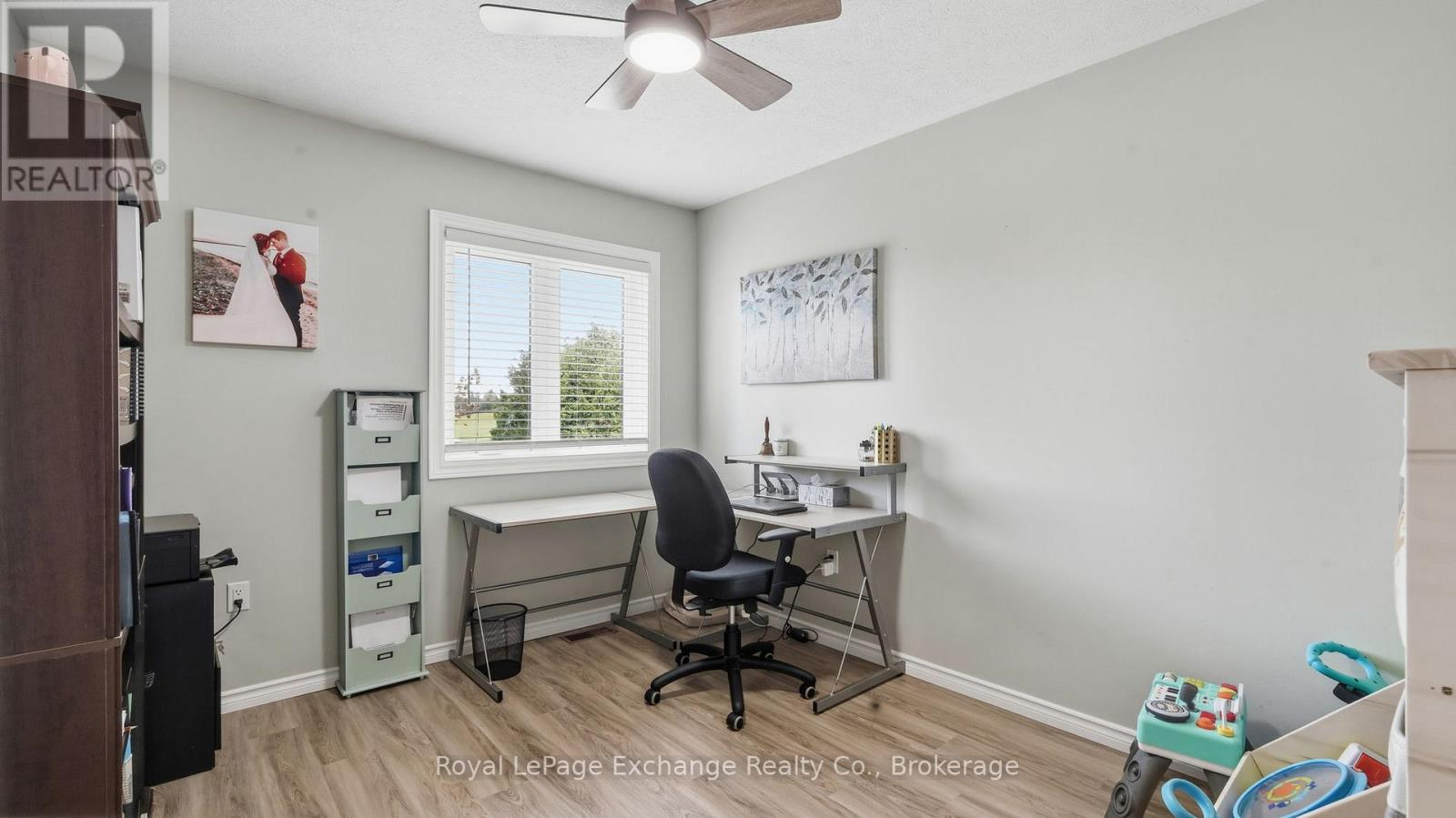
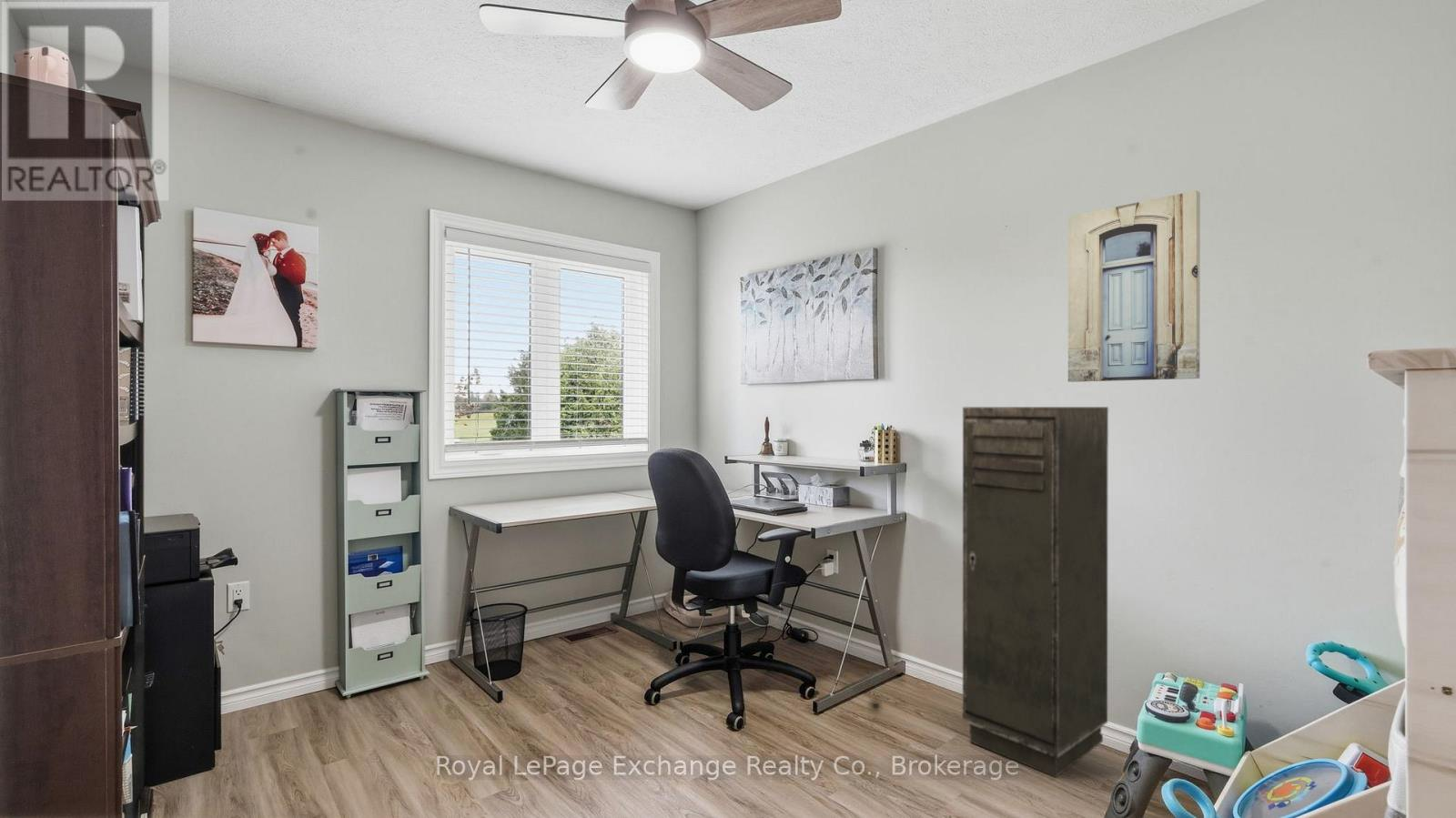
+ storage cabinet [962,406,1109,778]
+ wall art [1067,189,1201,383]
